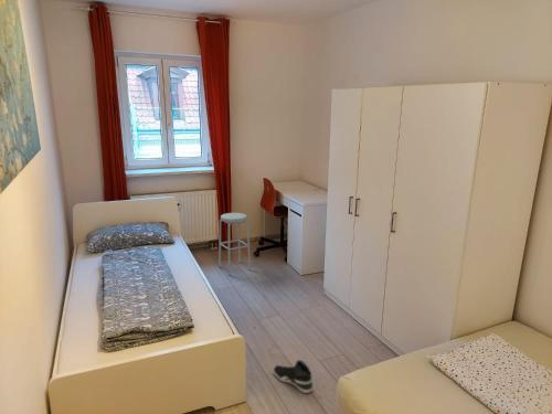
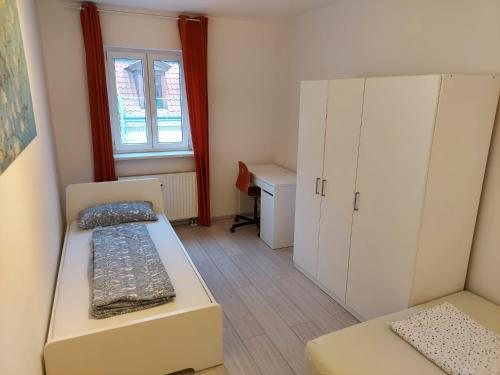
- sneaker [273,359,314,394]
- stool [217,212,252,276]
